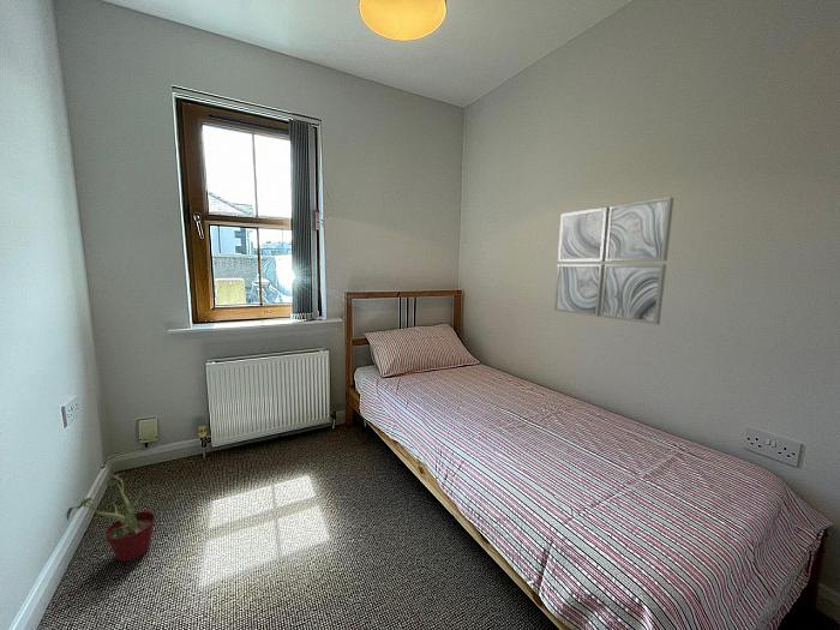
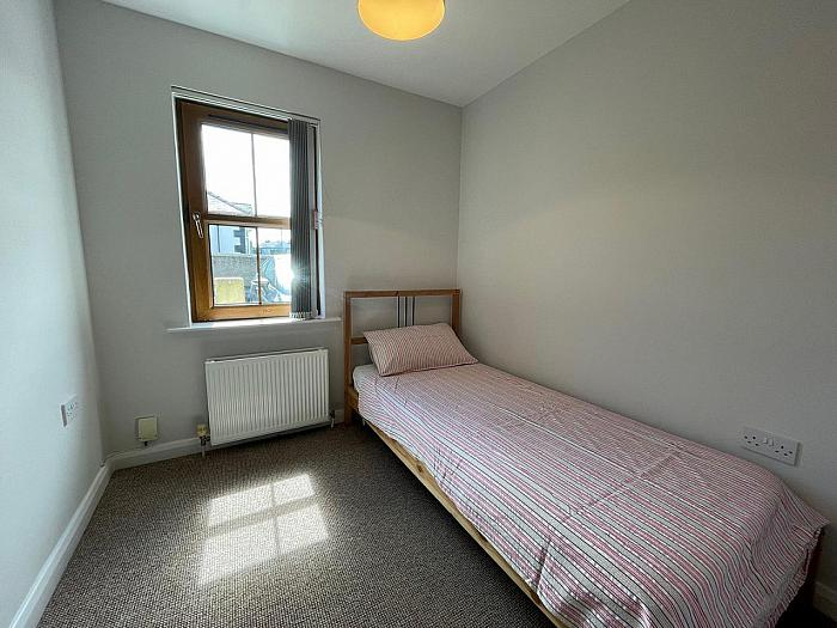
- wall art [553,197,674,325]
- potted plant [61,472,158,563]
